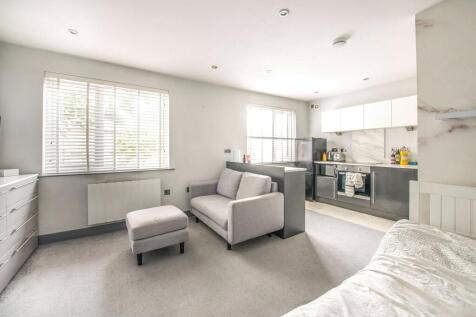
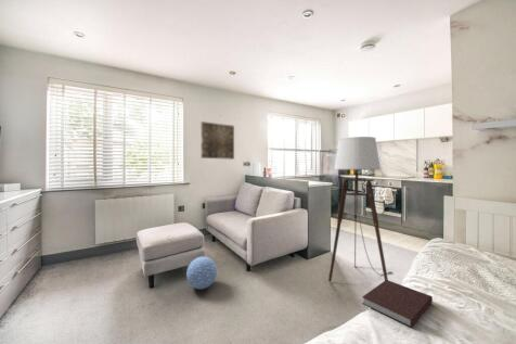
+ notebook [361,280,434,329]
+ floor lamp [327,136,395,283]
+ wall art [199,120,235,161]
+ decorative ball [185,255,218,290]
